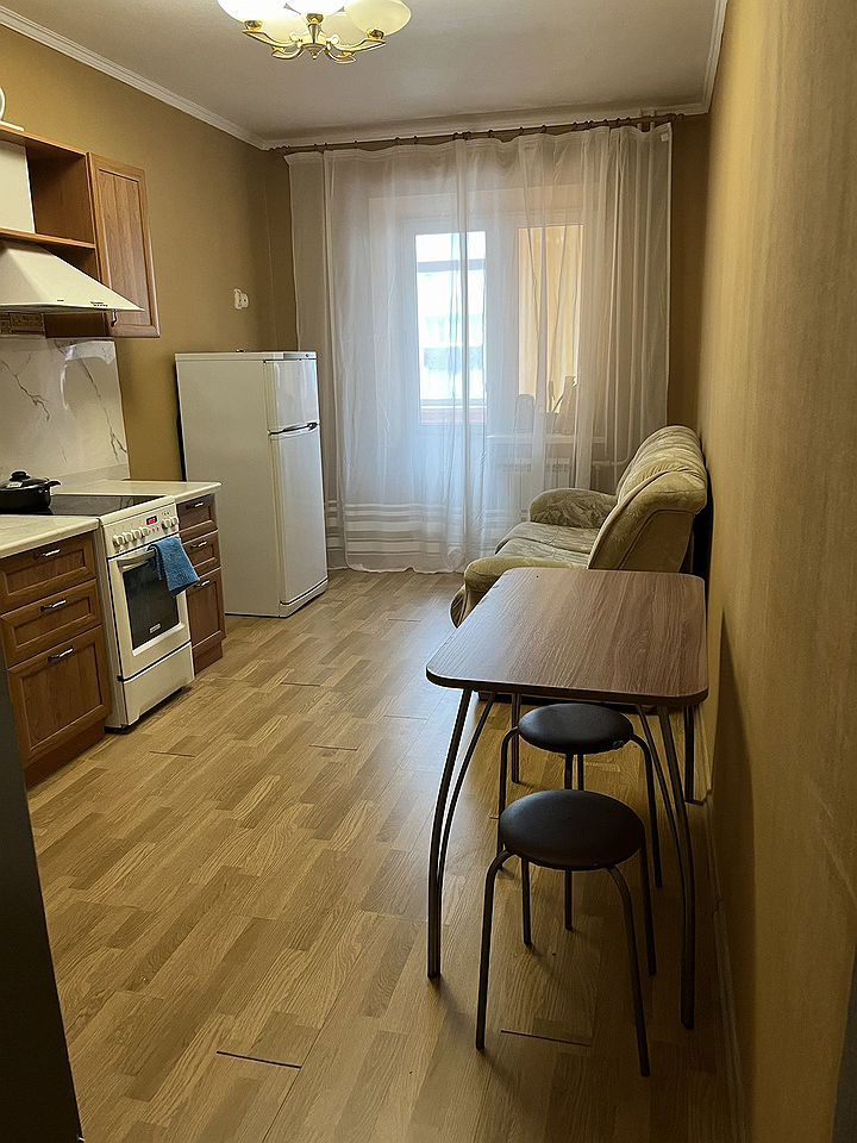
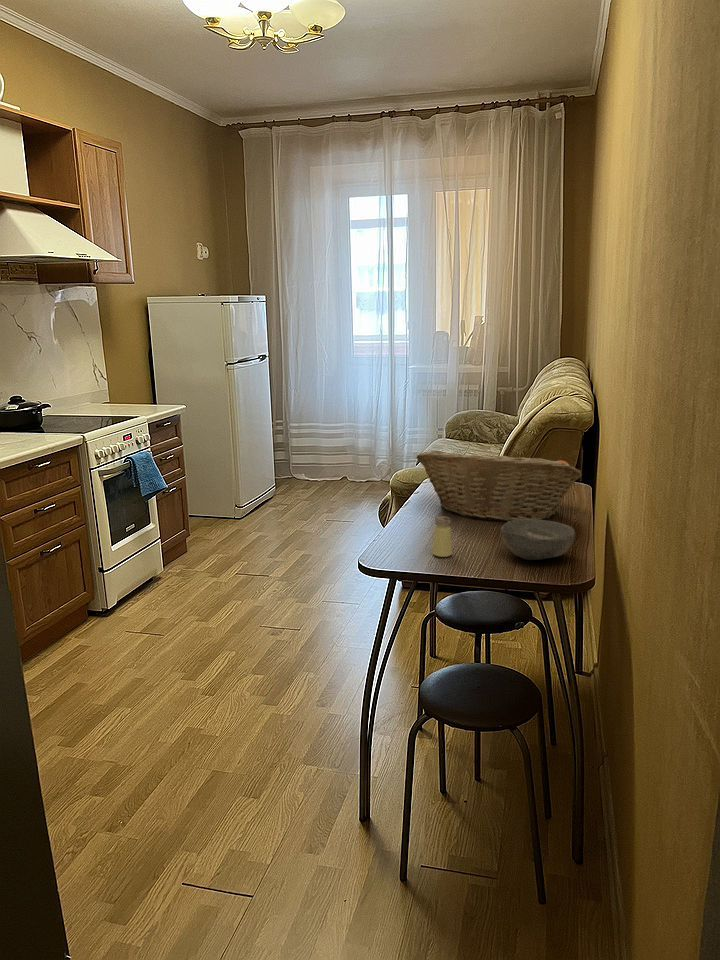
+ fruit basket [416,448,583,522]
+ saltshaker [432,515,453,558]
+ bowl [500,519,576,561]
